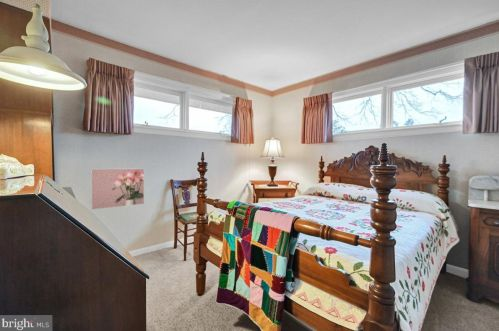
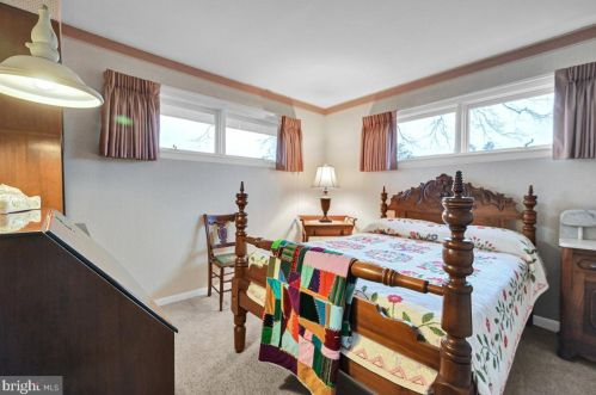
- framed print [90,167,145,211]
